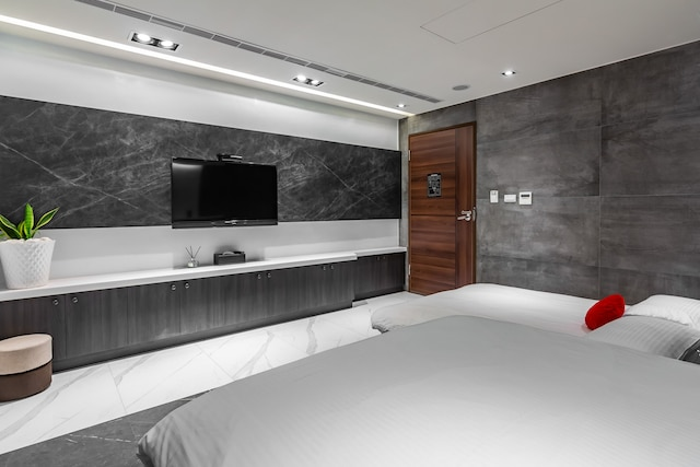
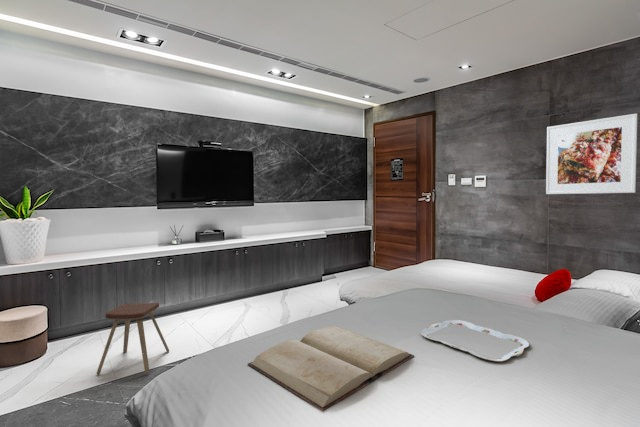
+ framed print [545,112,638,195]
+ music stool [96,302,170,375]
+ book [247,325,415,412]
+ serving tray [420,319,530,363]
